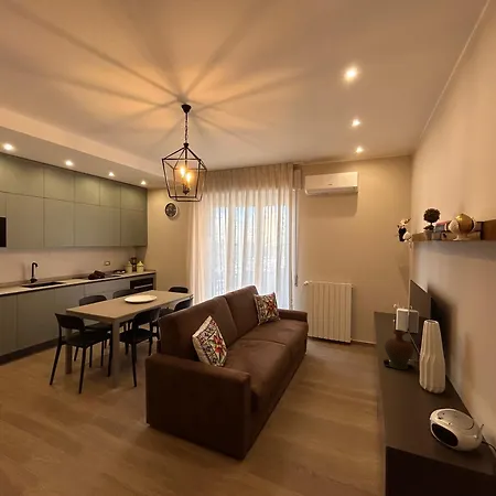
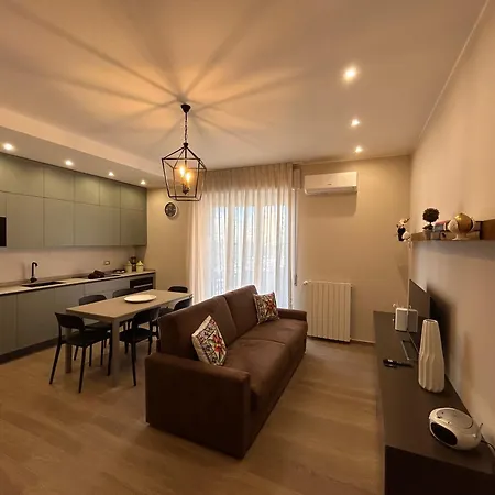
- decorative vase [384,328,414,370]
